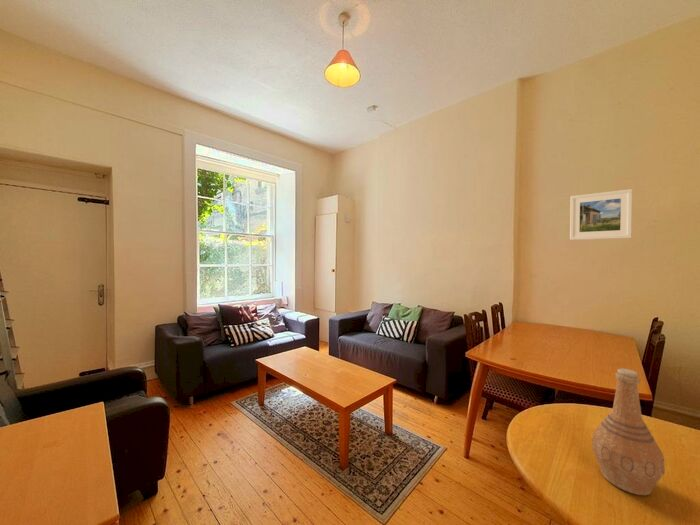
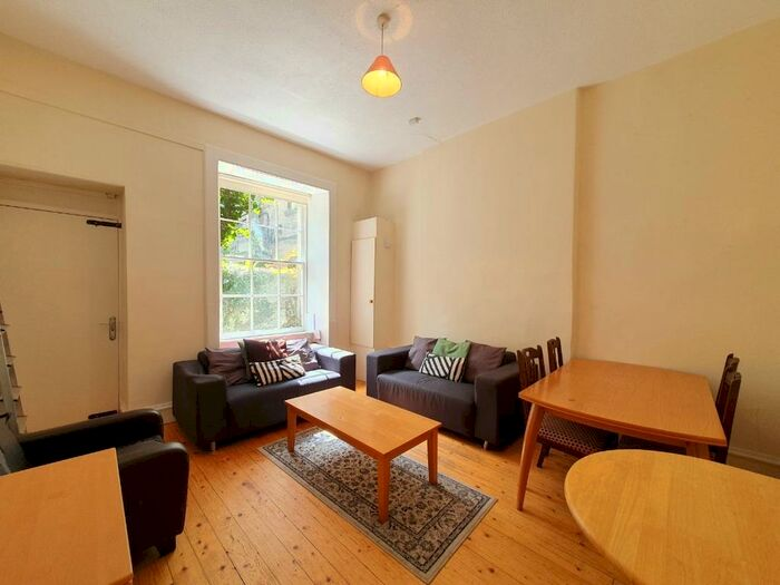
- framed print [569,188,633,241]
- vase [591,367,666,496]
